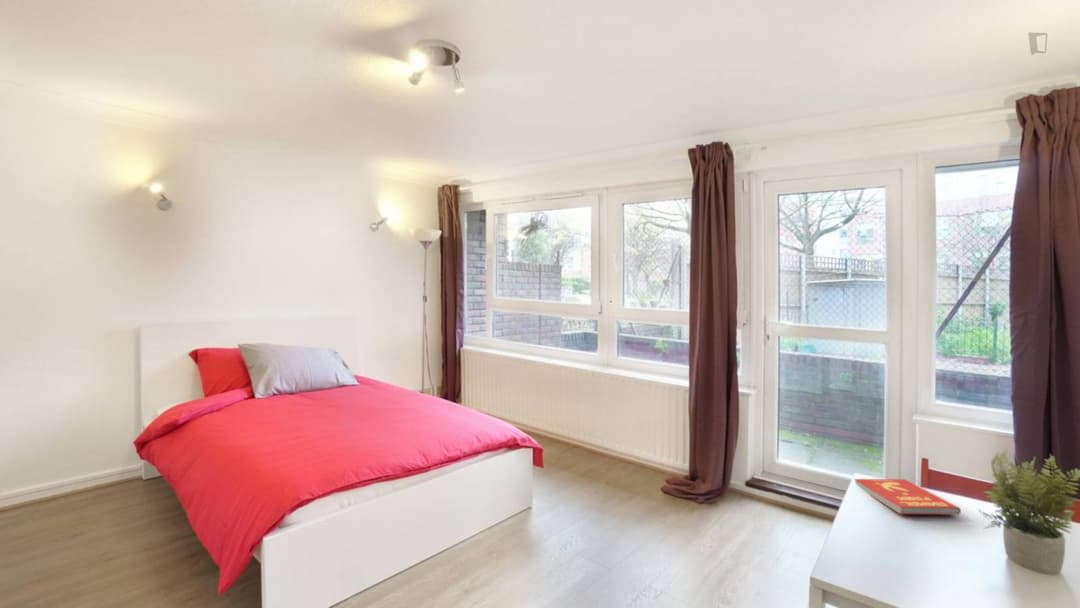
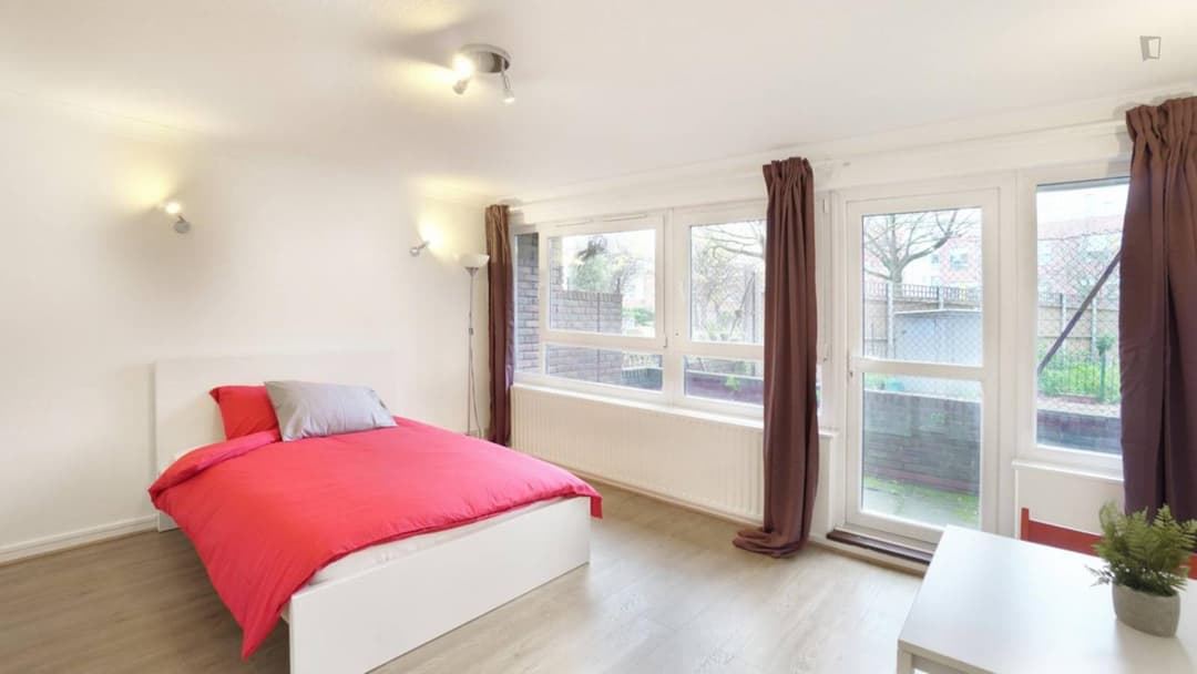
- book [853,478,962,516]
